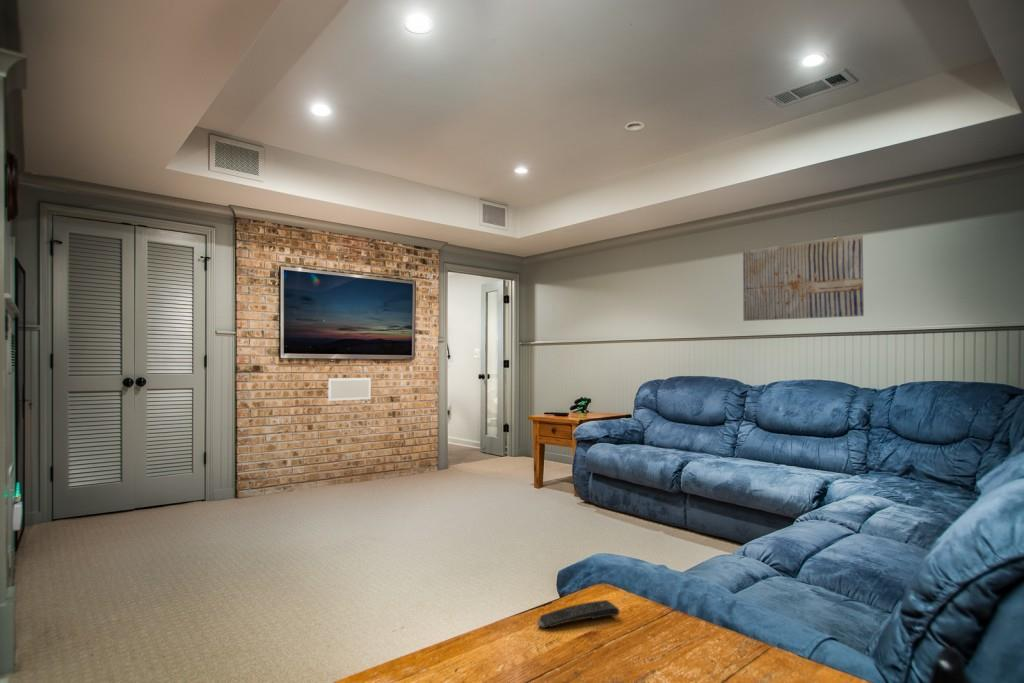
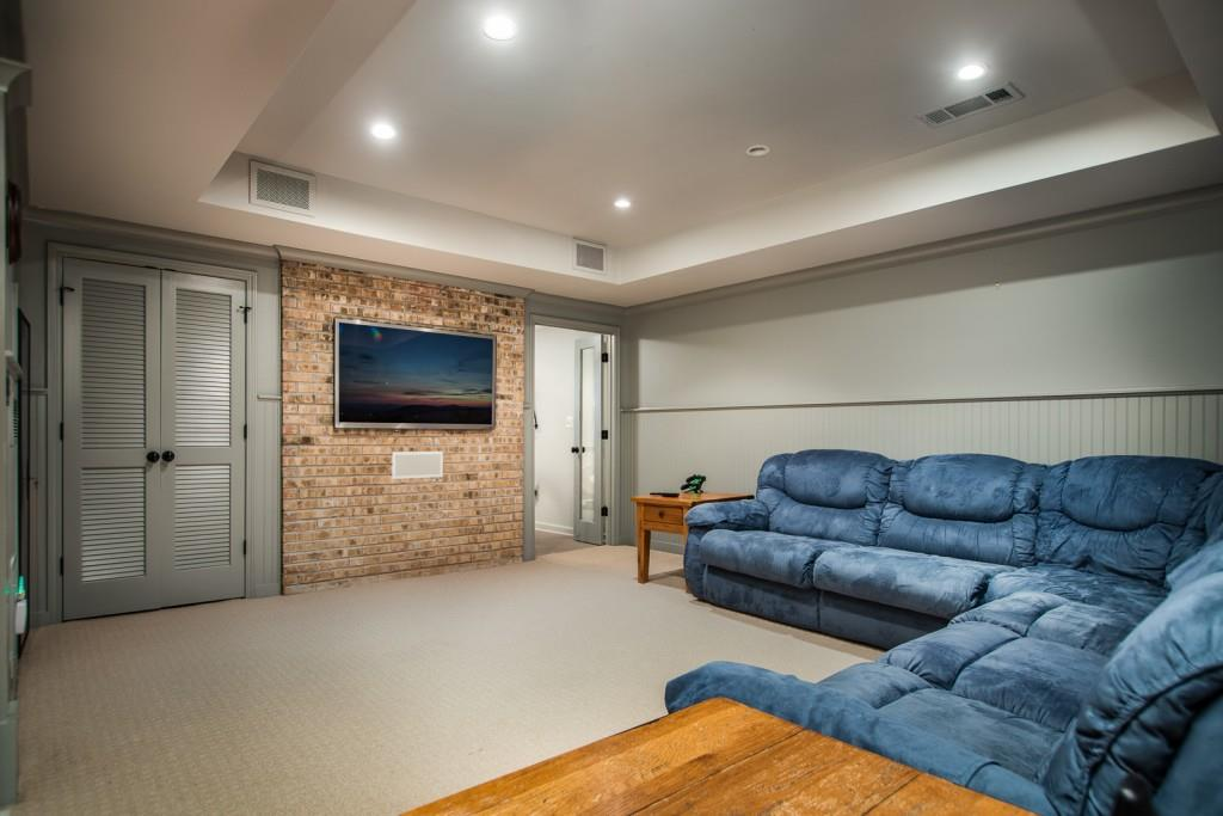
- wall art [742,234,865,322]
- remote control [536,599,621,629]
